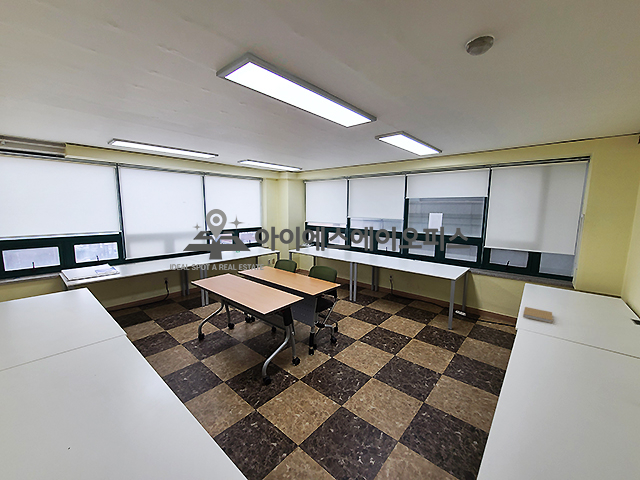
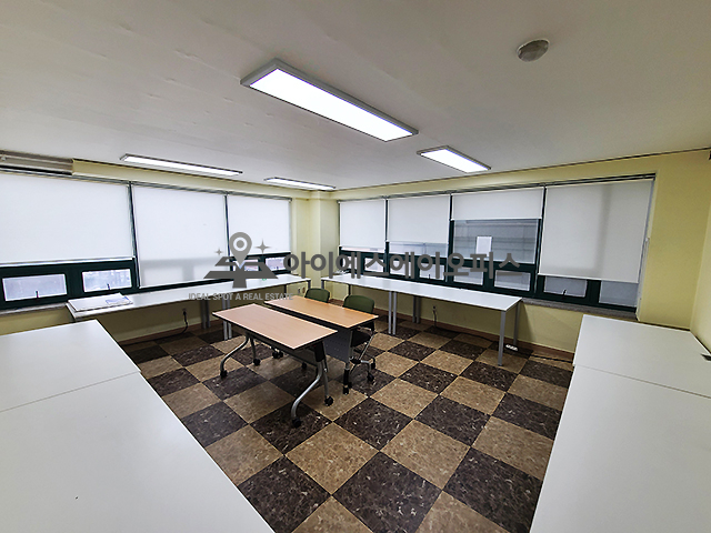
- book [522,306,553,324]
